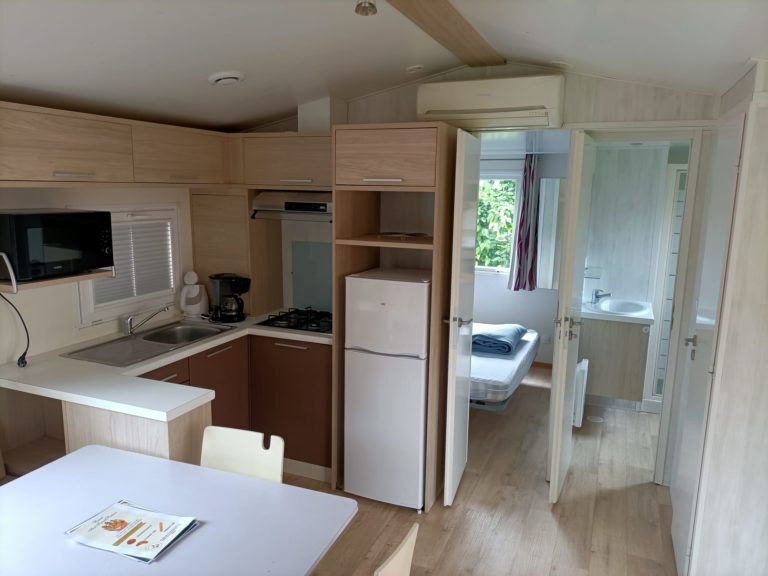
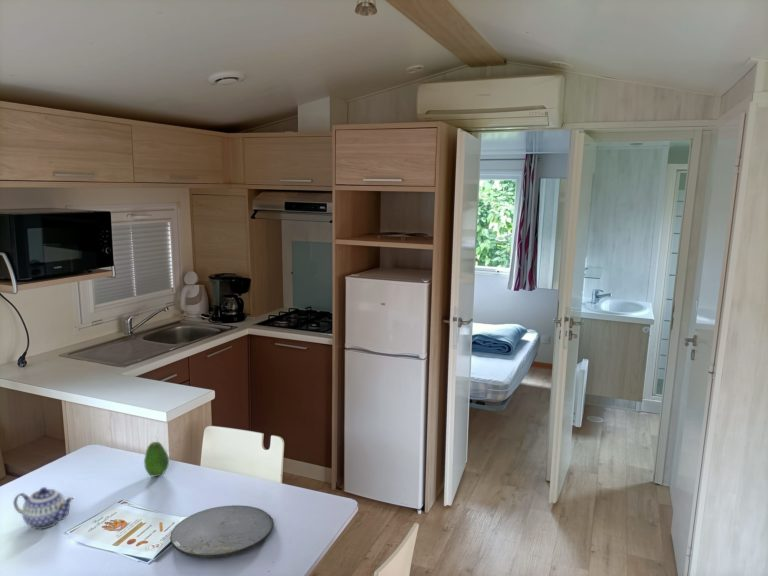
+ plate [169,504,275,559]
+ fruit [143,441,170,478]
+ teapot [13,486,74,530]
